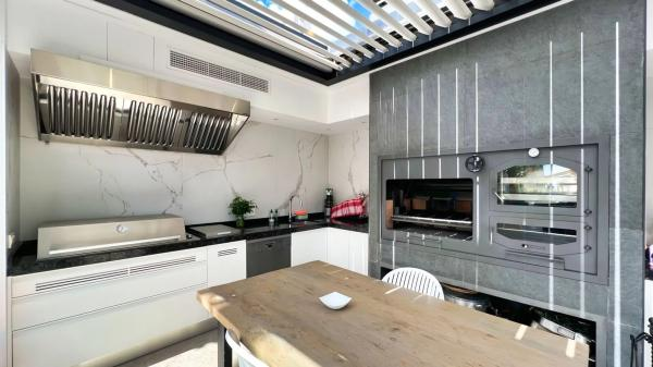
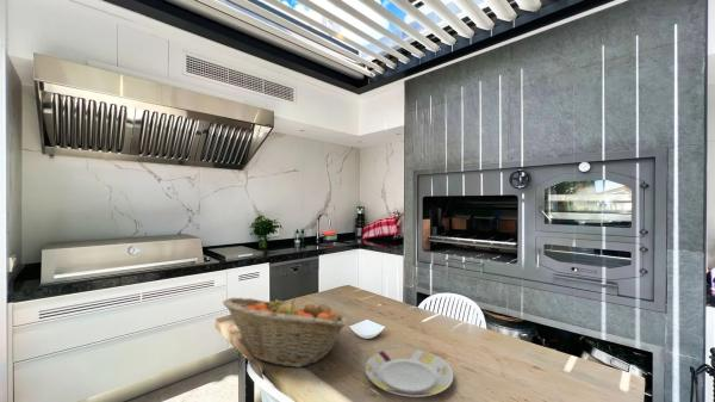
+ plate [365,347,454,397]
+ fruit basket [222,295,348,369]
